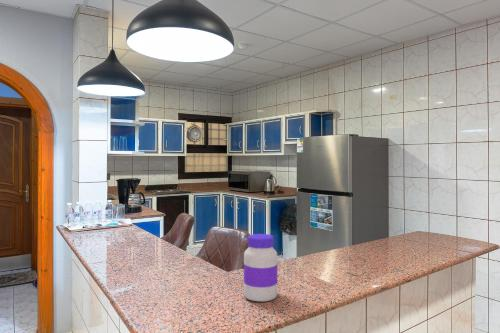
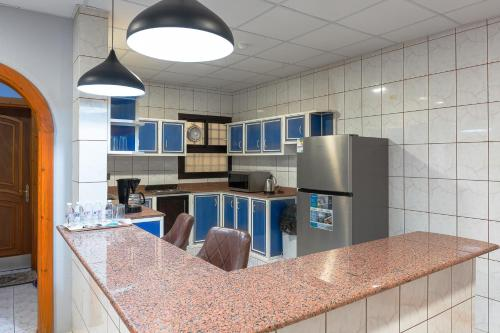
- jar [243,233,278,303]
